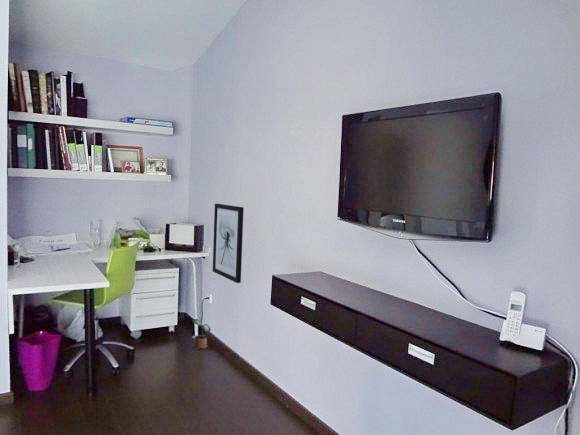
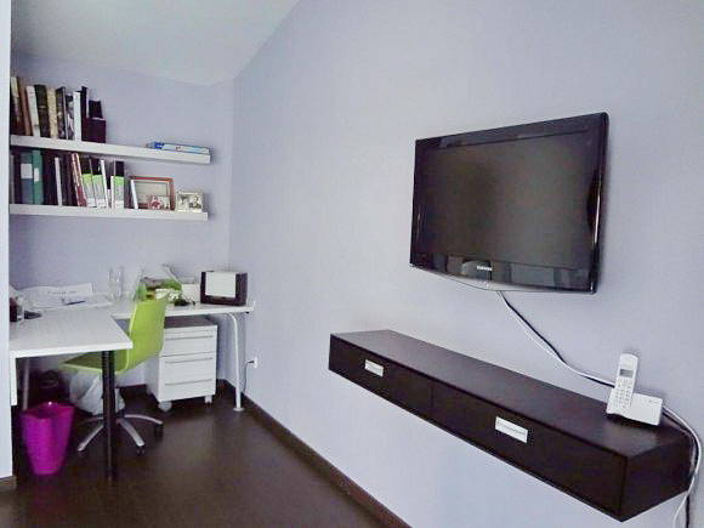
- potted plant [190,318,211,350]
- wall art [212,203,245,284]
